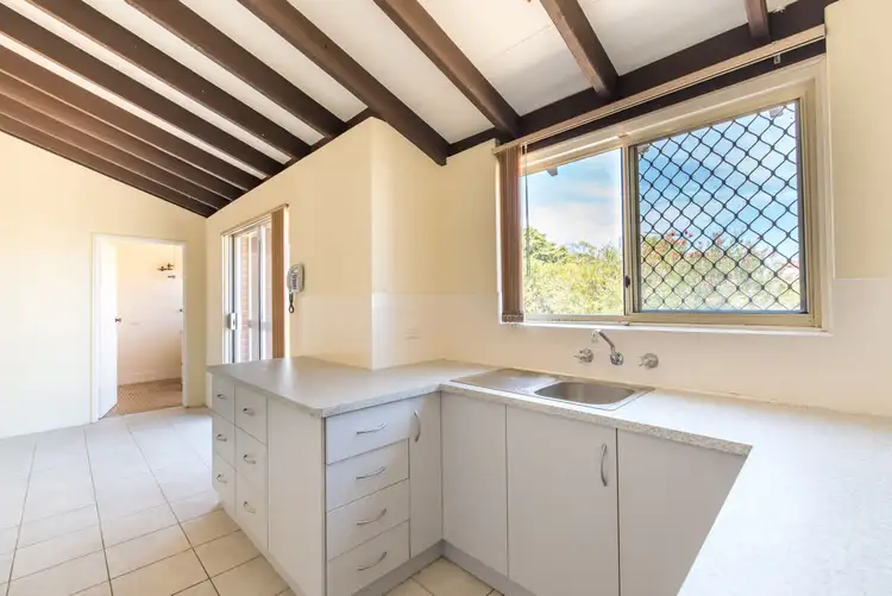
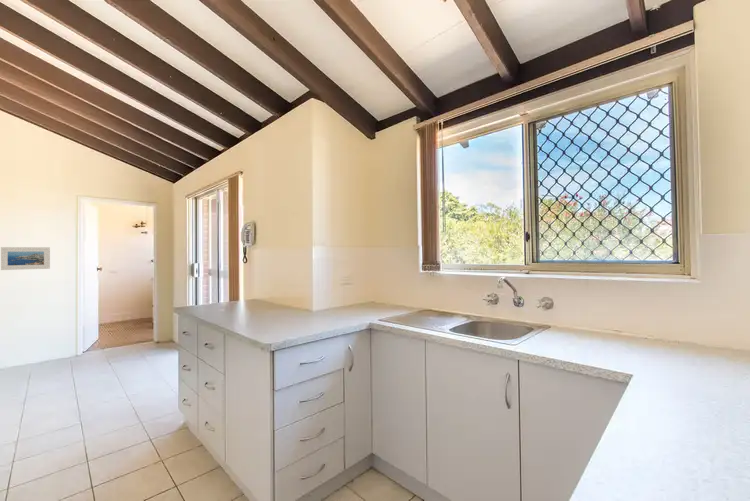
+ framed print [0,246,51,271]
